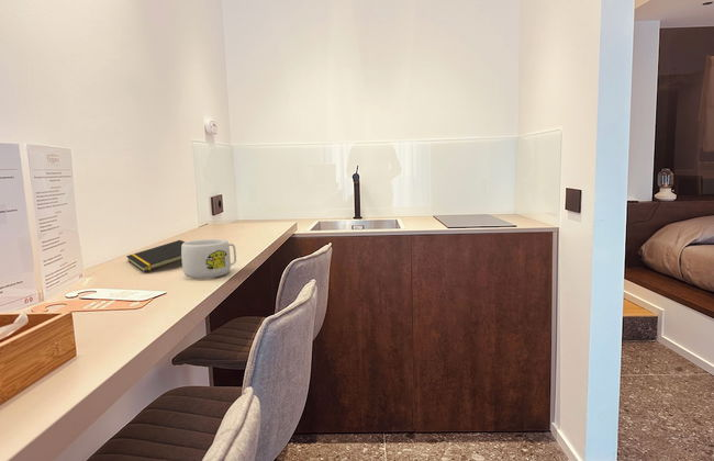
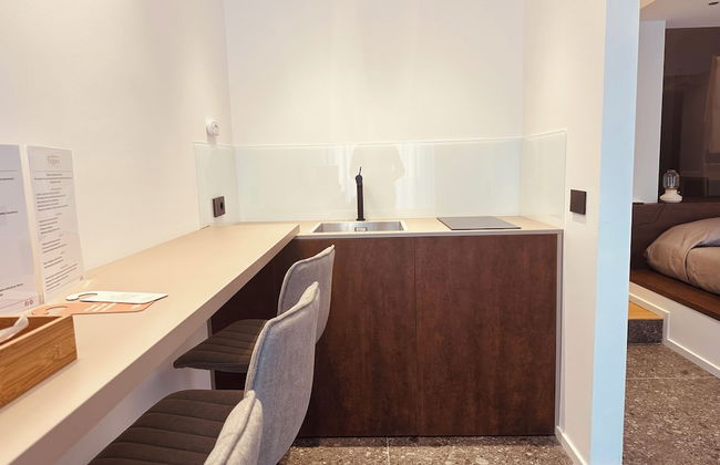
- mug [181,238,237,280]
- notepad [125,239,186,273]
